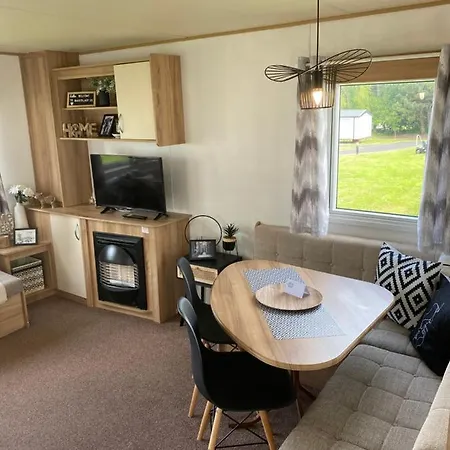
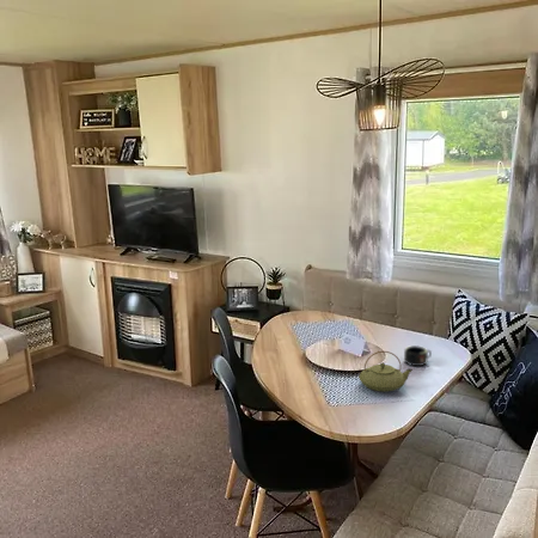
+ teapot [357,350,414,393]
+ mug [403,344,433,367]
